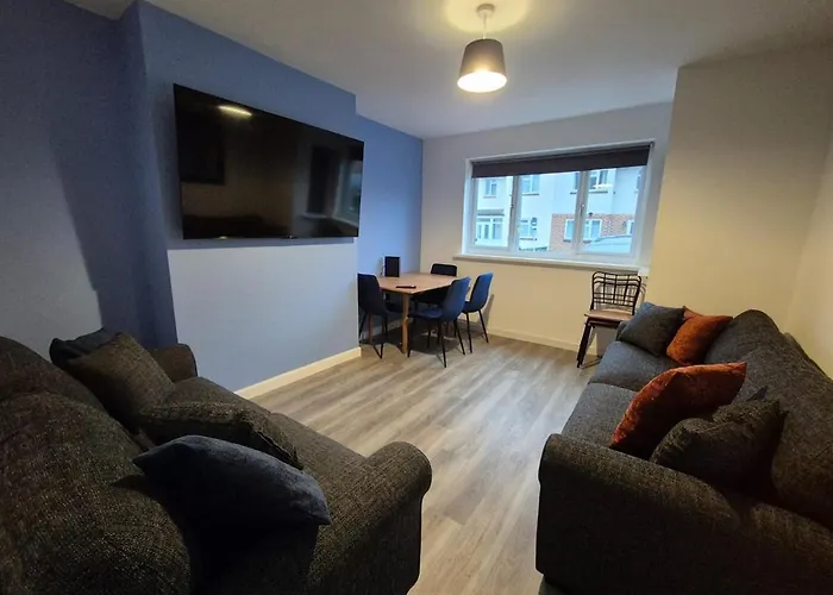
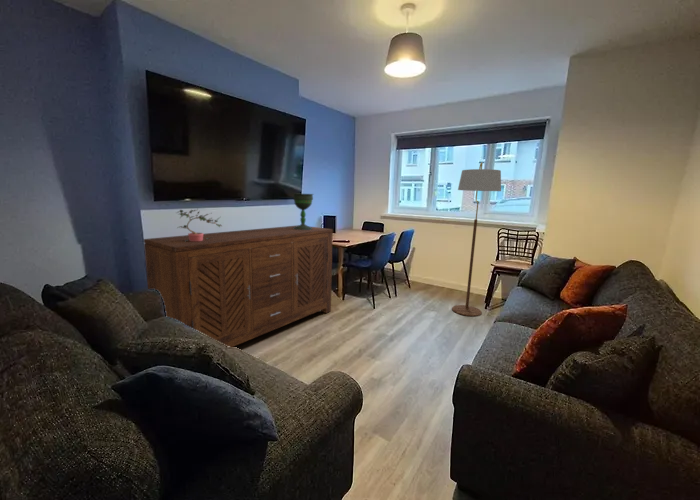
+ floor lamp [451,161,502,317]
+ sideboard [143,224,334,348]
+ potted plant [176,208,222,242]
+ chalice [292,192,315,230]
